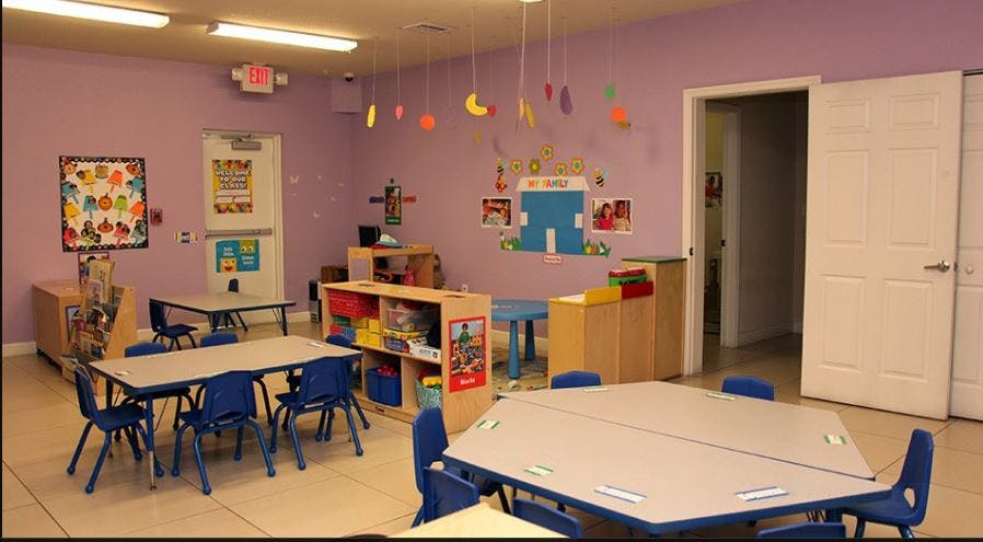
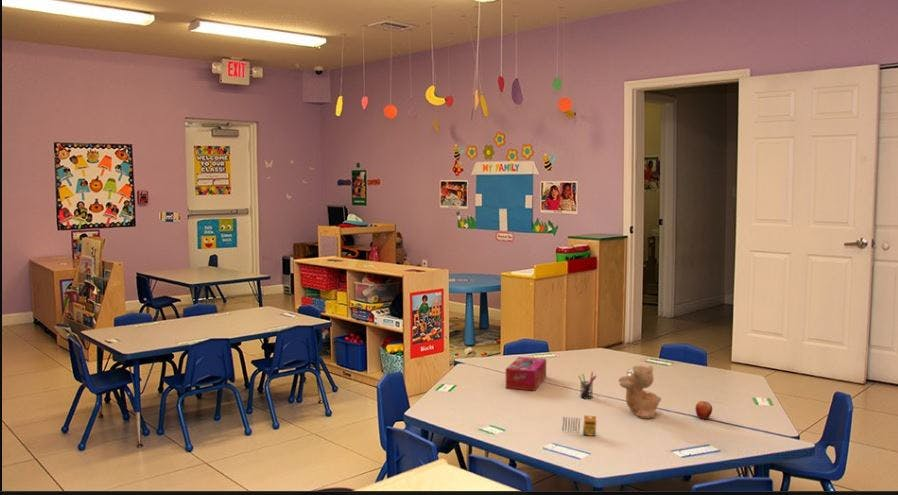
+ teddy bear [618,364,662,420]
+ crayon [562,414,597,437]
+ tissue box [505,356,547,392]
+ apple [694,400,713,420]
+ pen holder [577,371,597,400]
